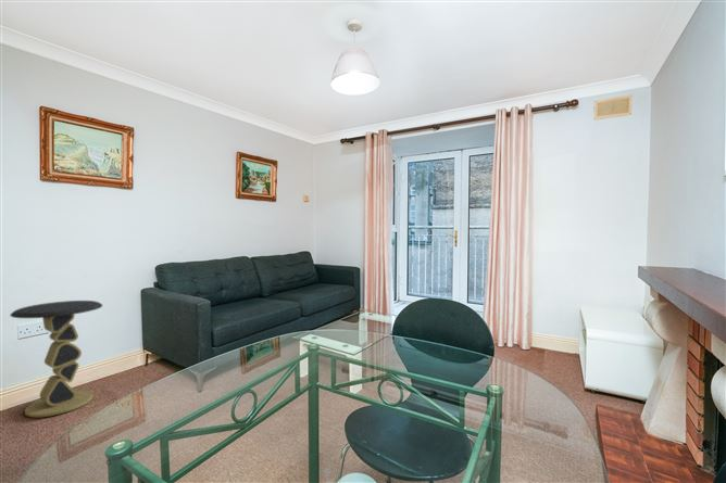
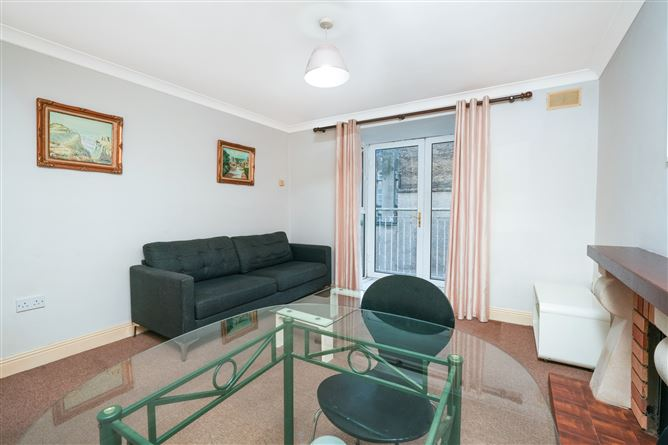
- side table [10,300,103,419]
